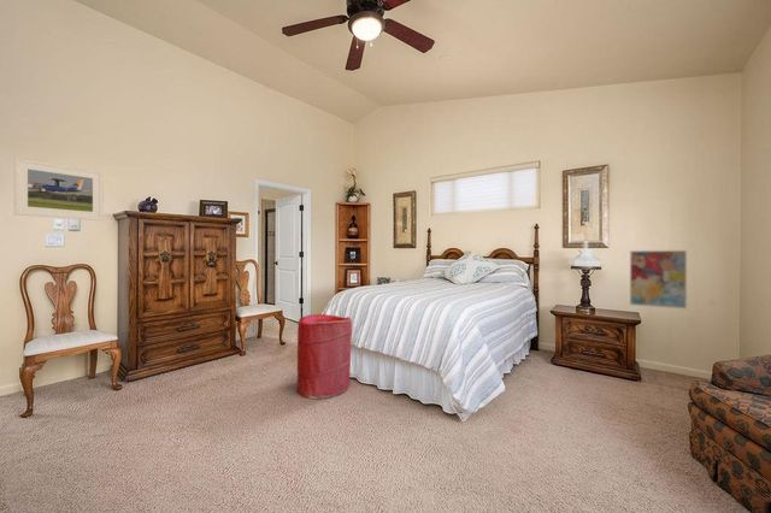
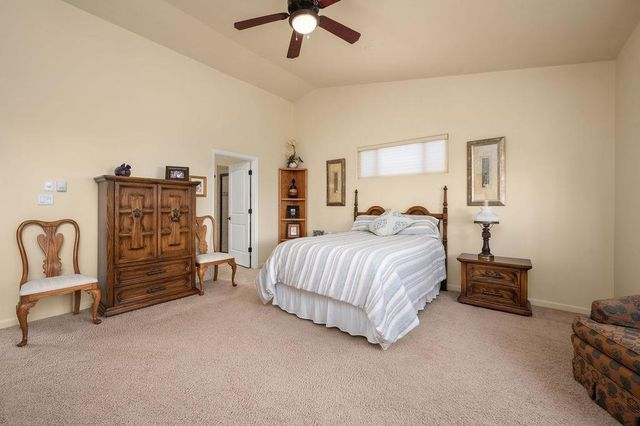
- wall art [629,249,688,311]
- laundry hamper [295,313,353,400]
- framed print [13,158,105,222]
